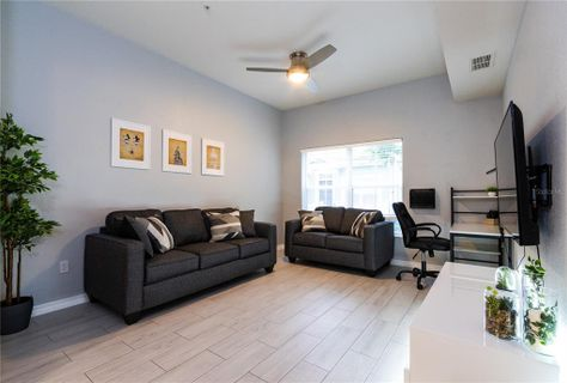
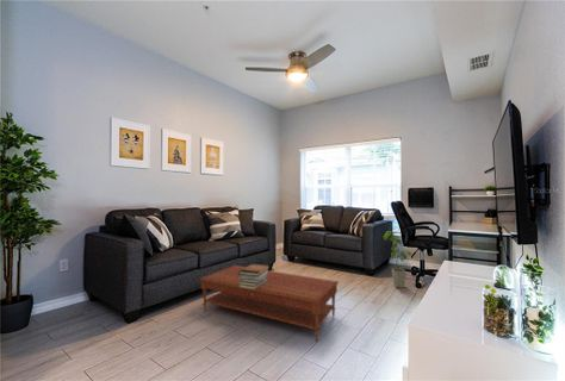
+ coffee table [198,264,340,343]
+ house plant [383,230,415,289]
+ book stack [238,262,269,289]
